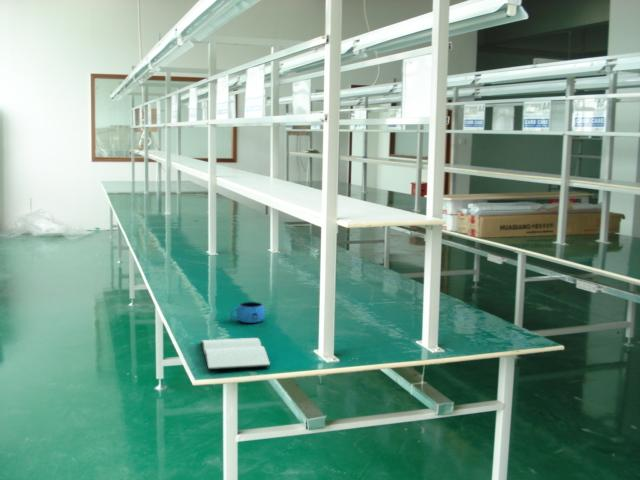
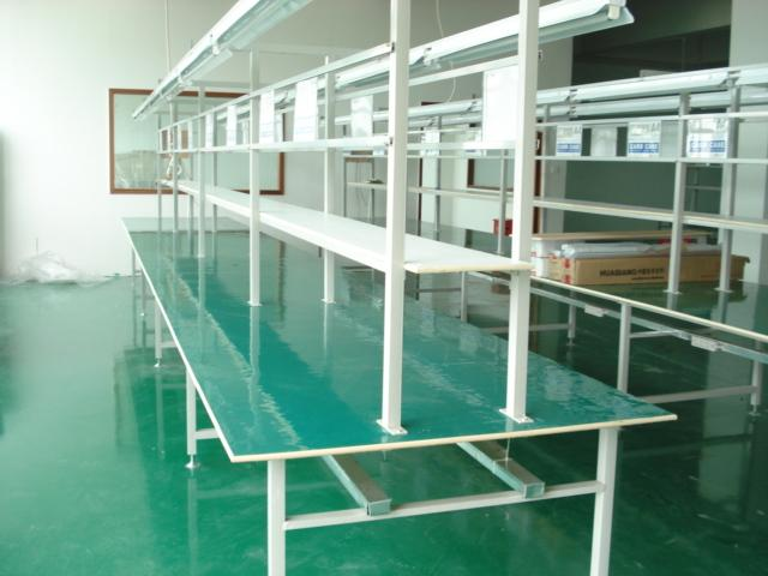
- mug [229,301,266,324]
- book [200,337,271,371]
